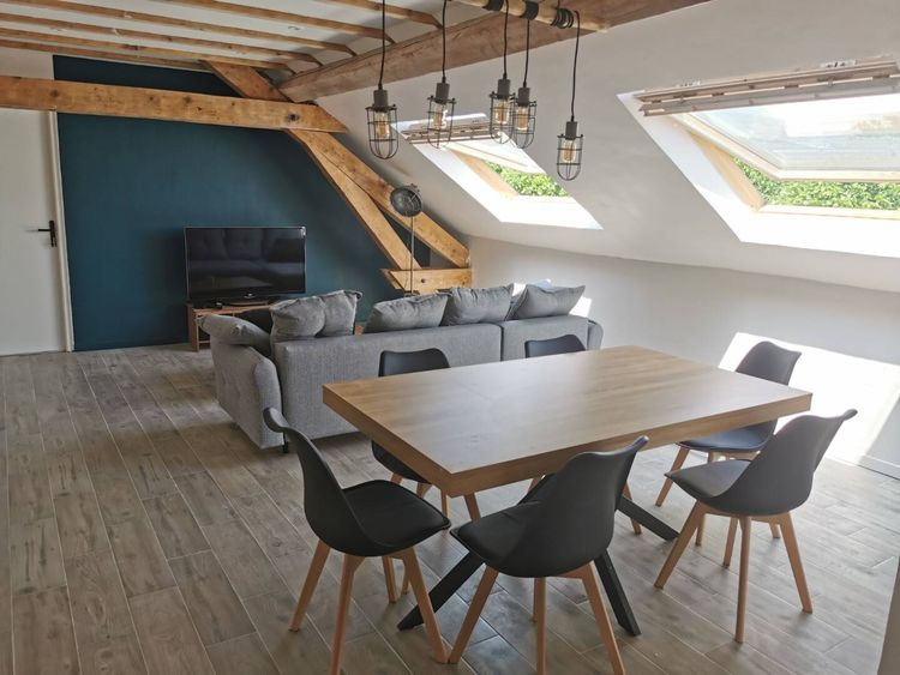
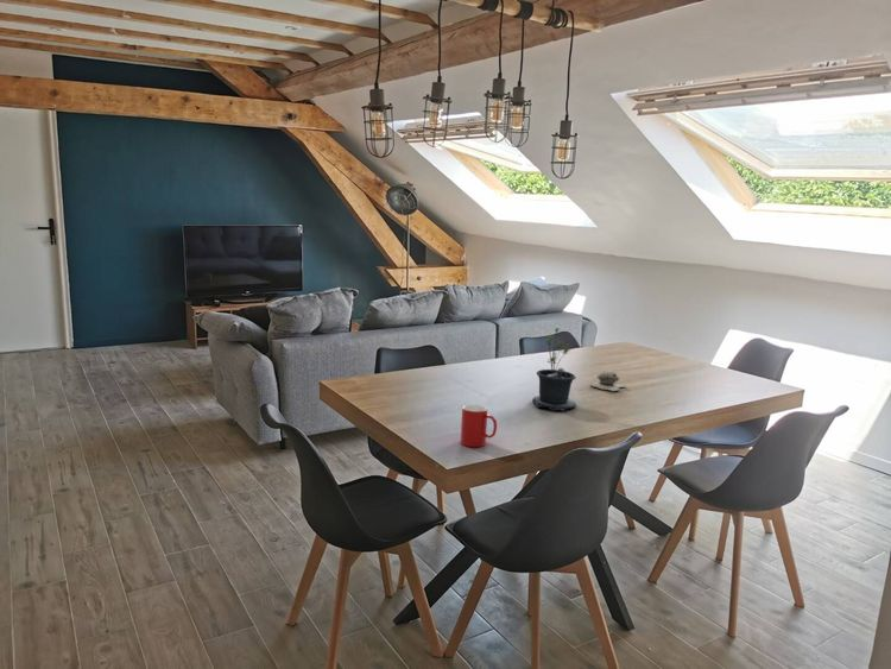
+ cup [460,404,498,448]
+ piggy bank [589,370,626,392]
+ potted plant [531,327,577,412]
